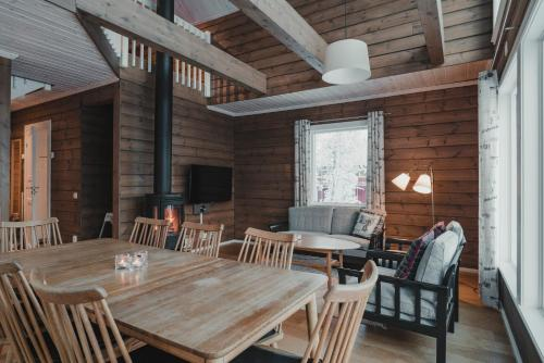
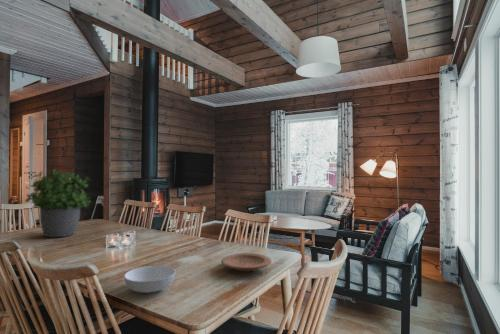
+ plate [220,252,273,273]
+ potted plant [24,168,92,239]
+ serving bowl [123,265,177,294]
